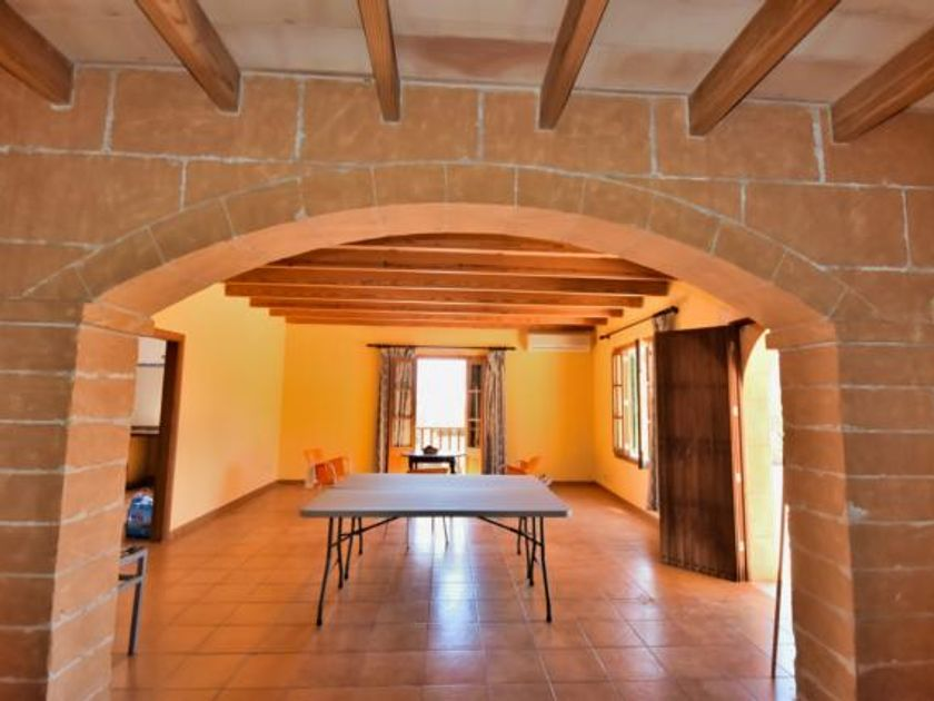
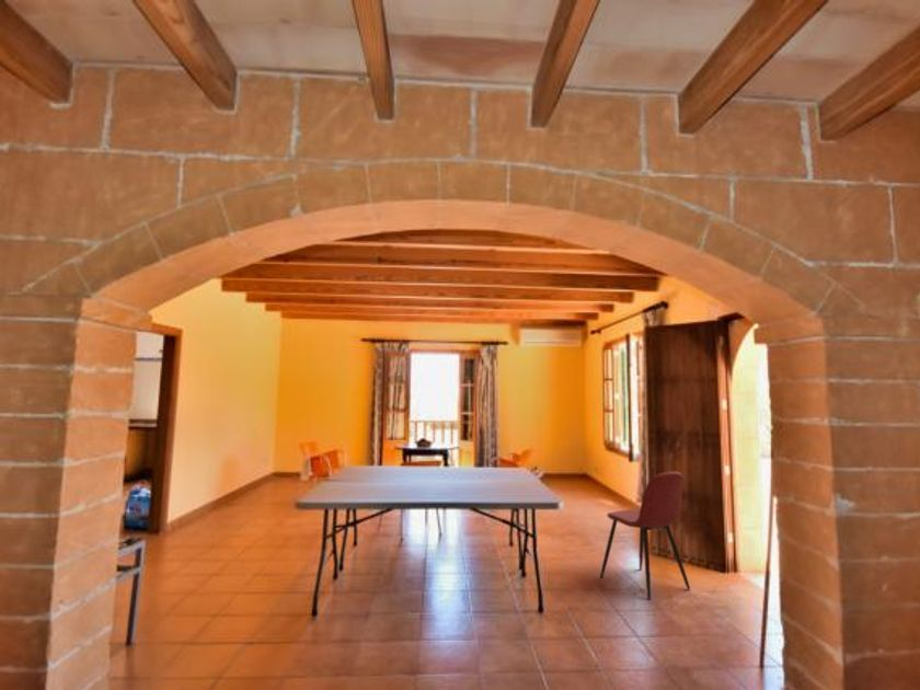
+ dining chair [599,470,691,600]
